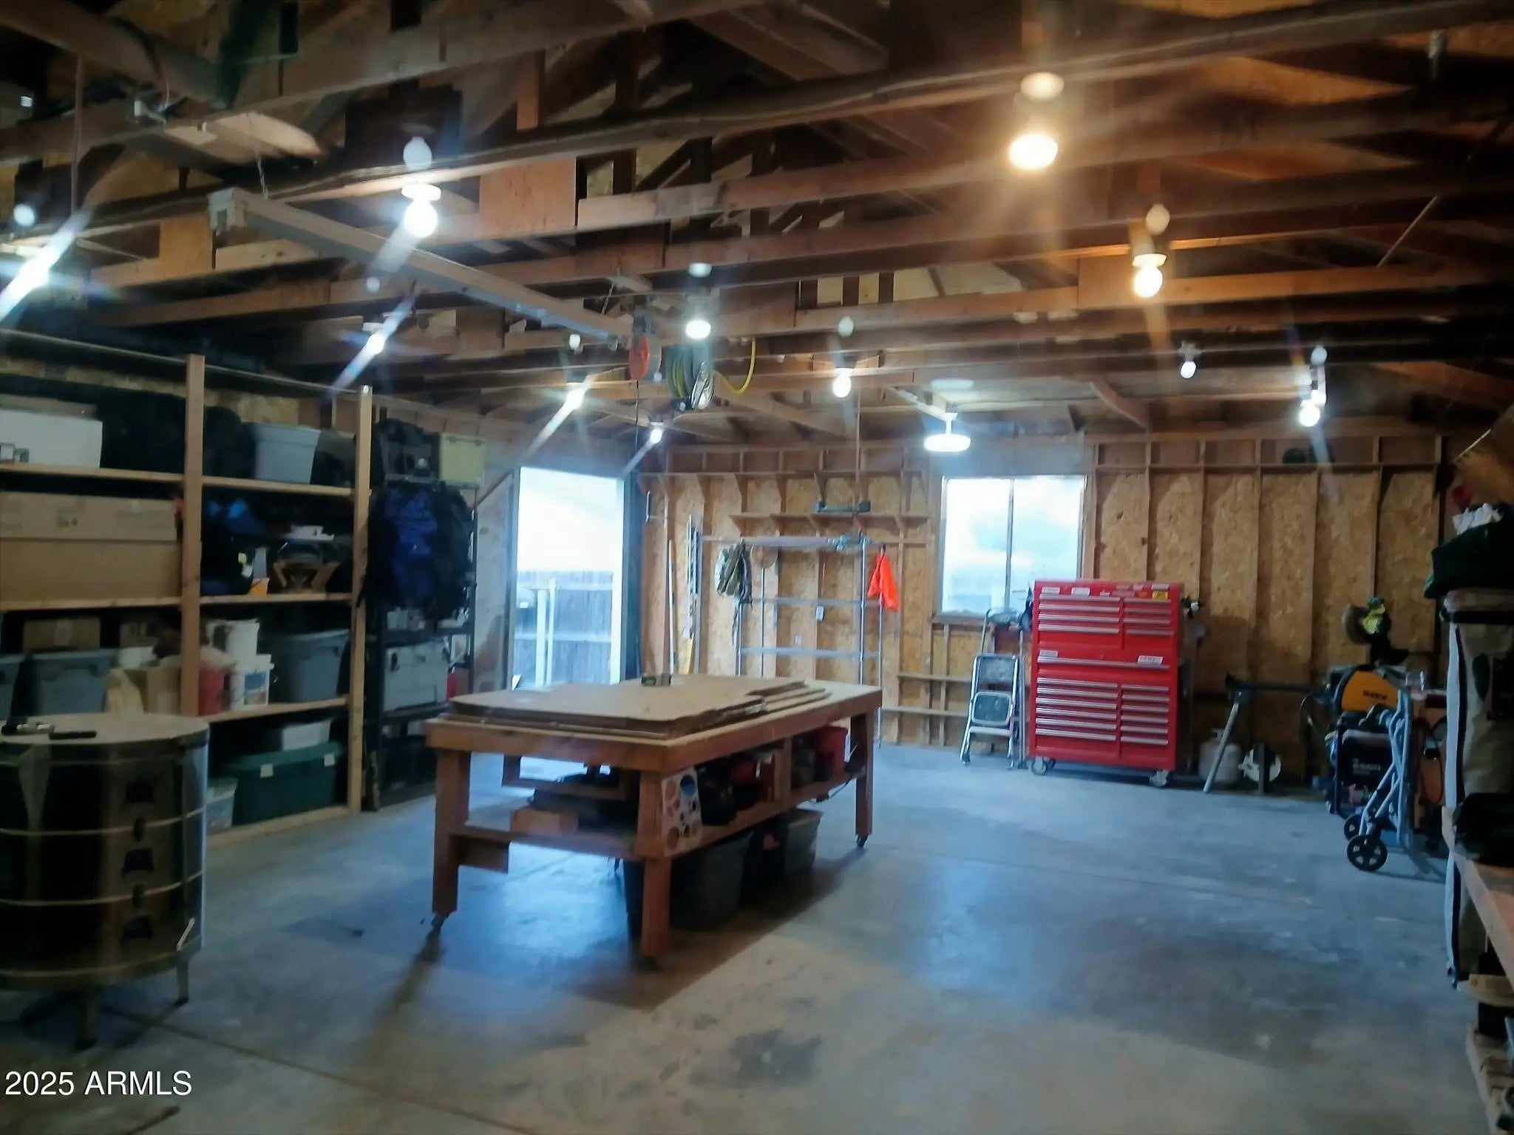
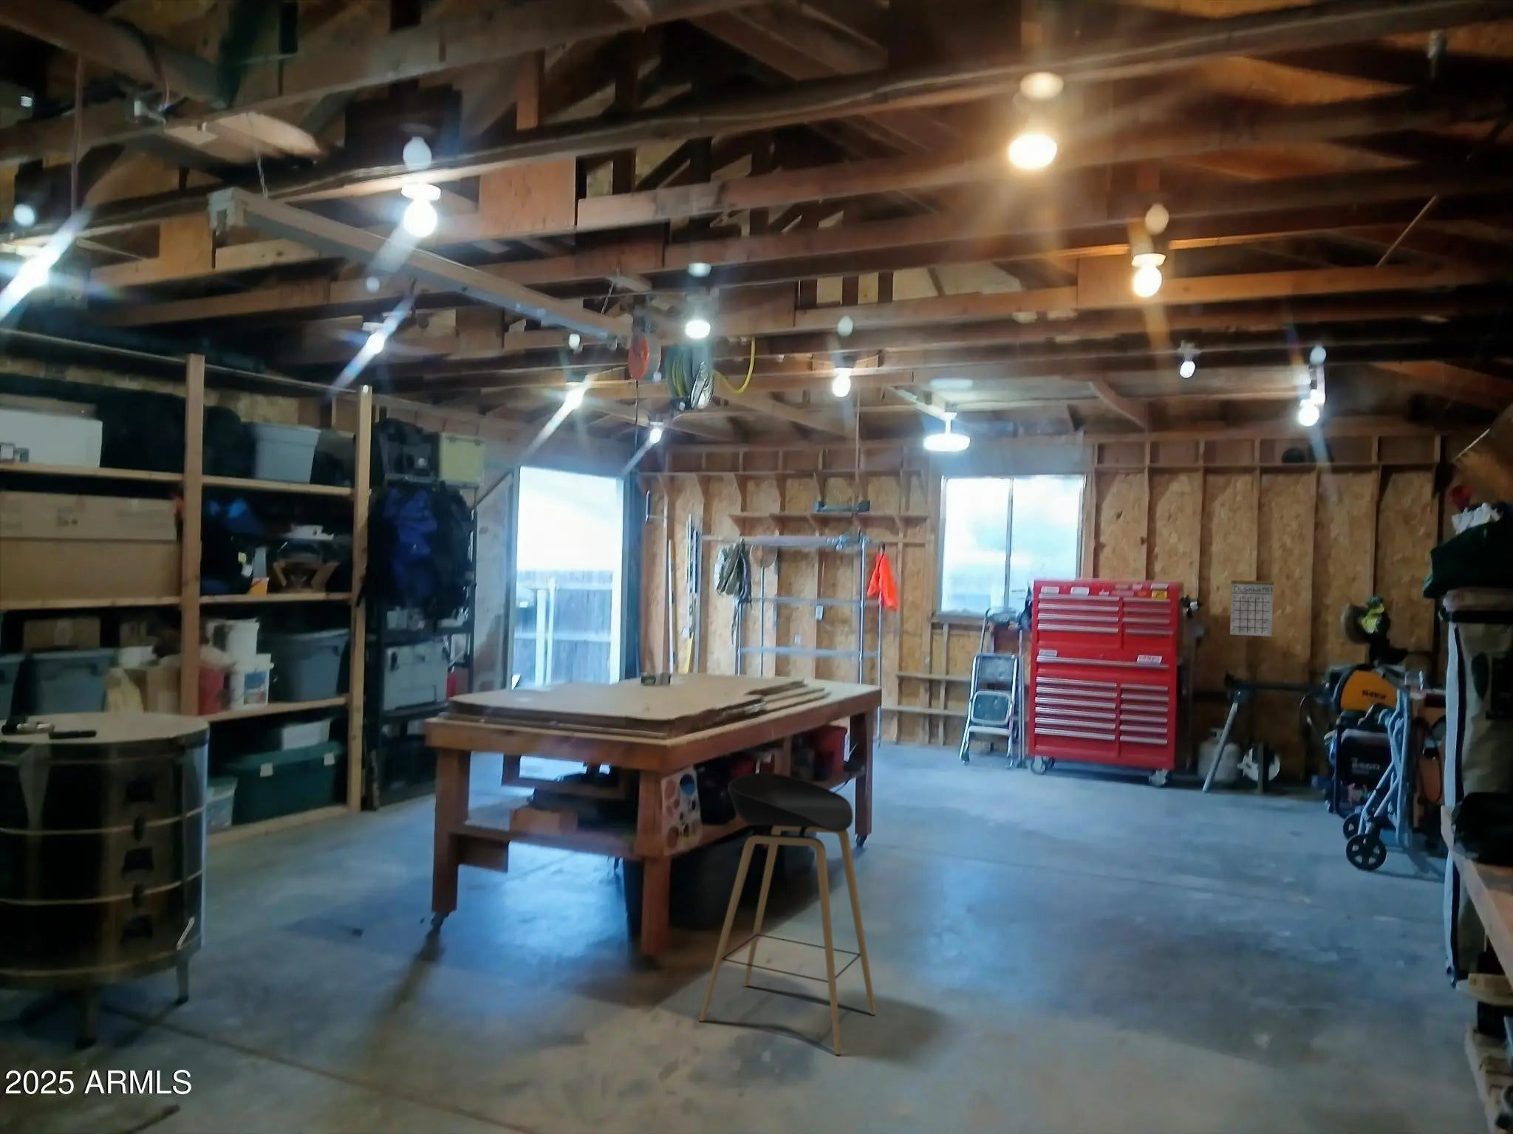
+ calendar [1229,568,1275,637]
+ stool [698,772,877,1055]
